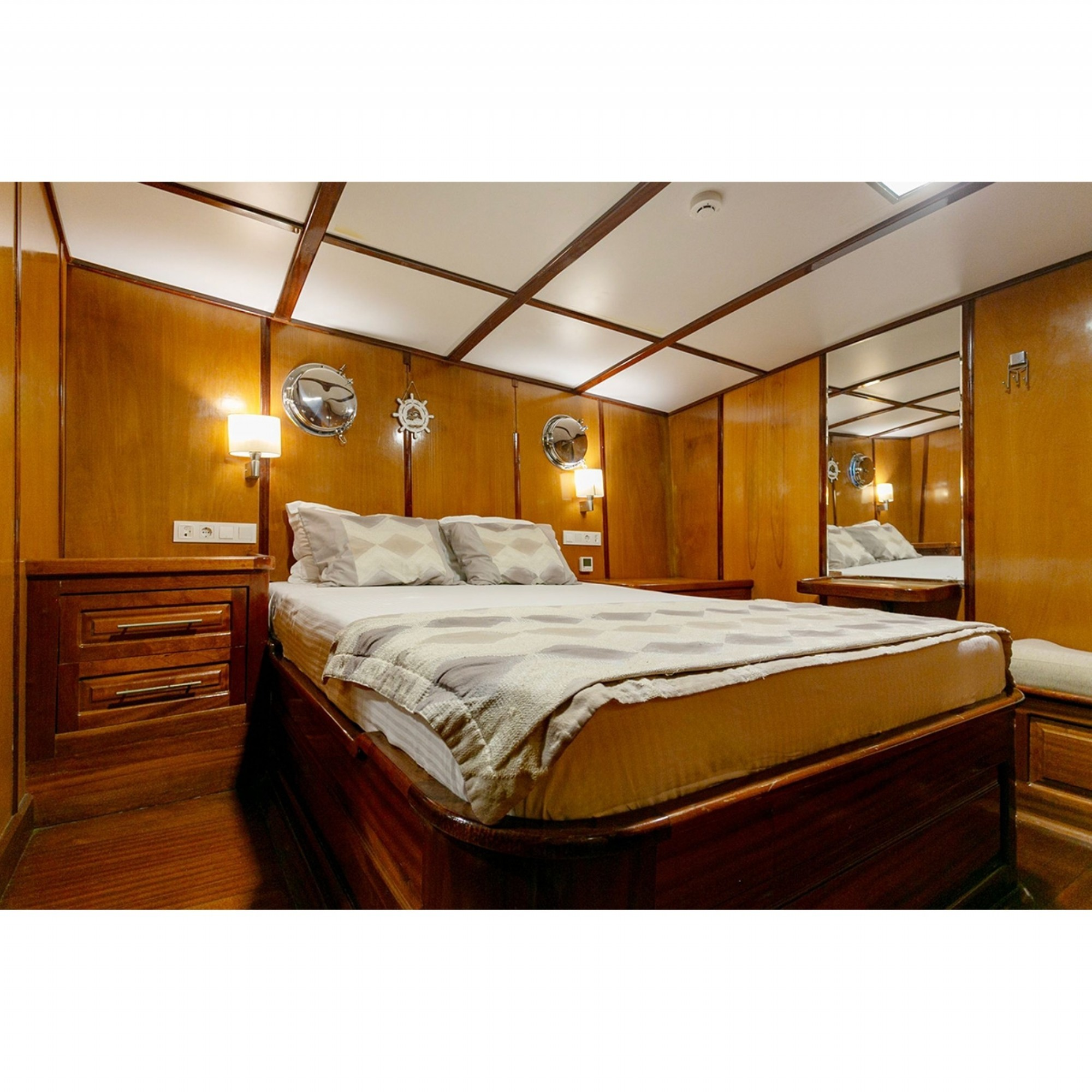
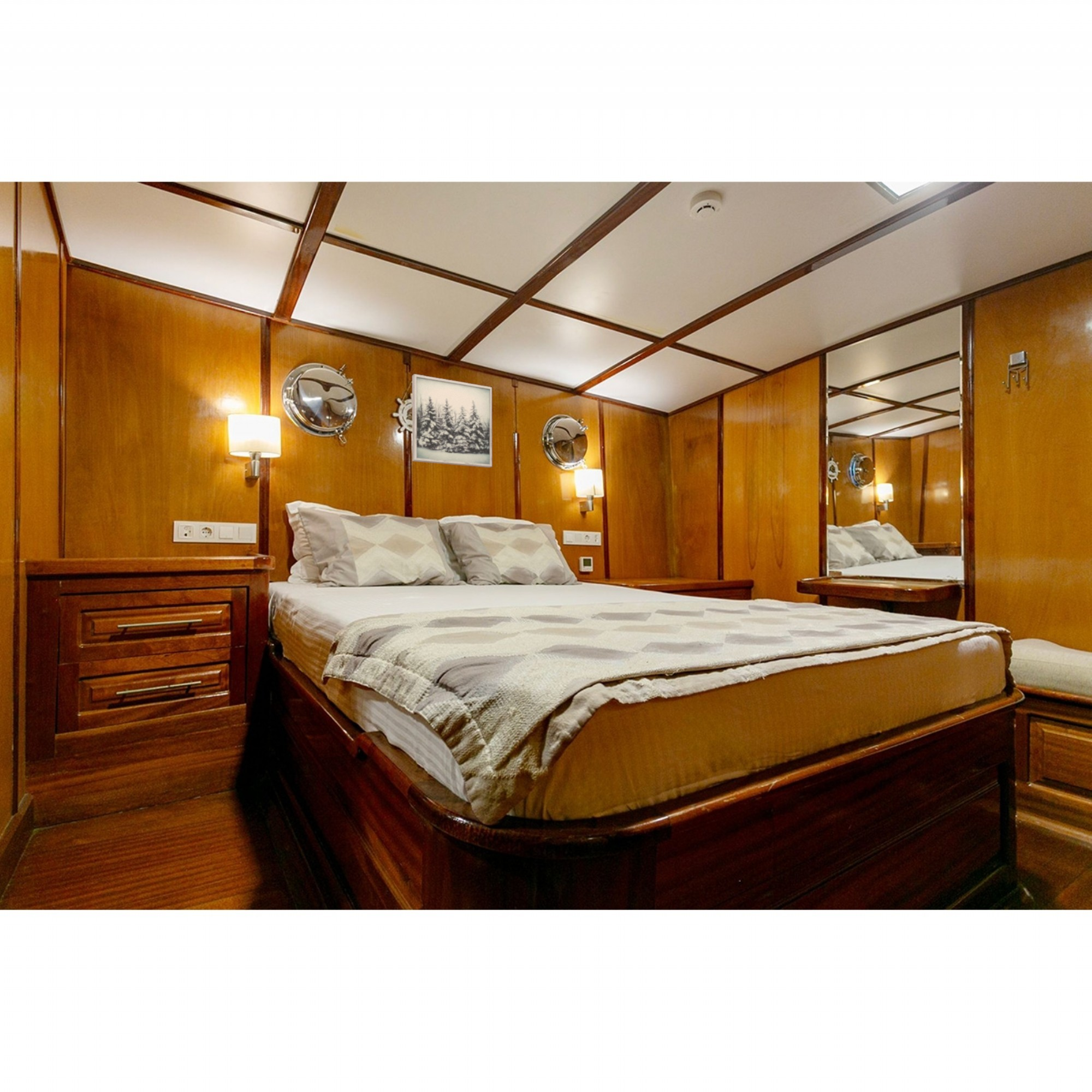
+ wall art [412,373,492,468]
